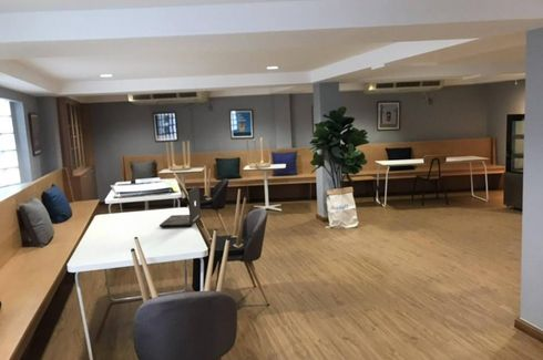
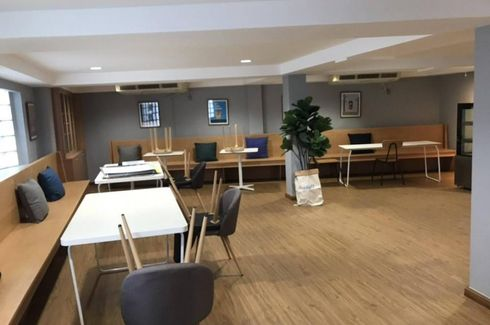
- laptop [158,185,202,228]
